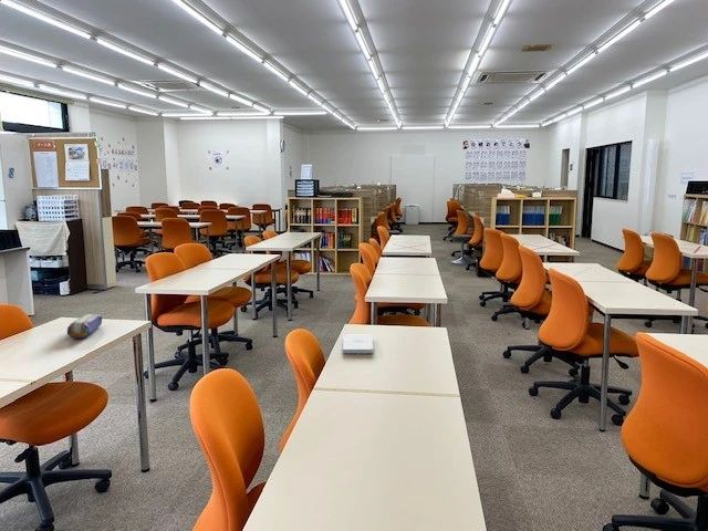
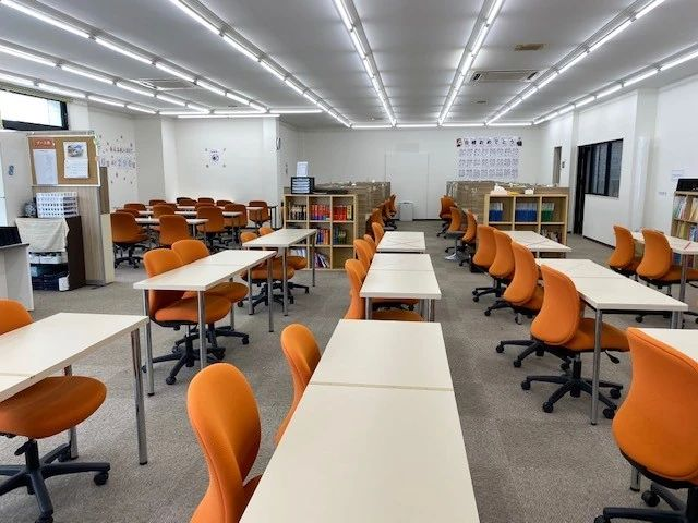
- notepad [342,333,374,354]
- pencil case [66,313,103,340]
